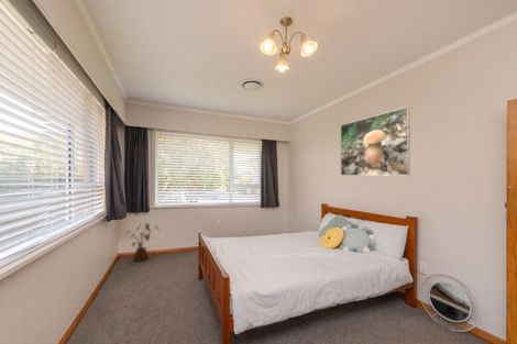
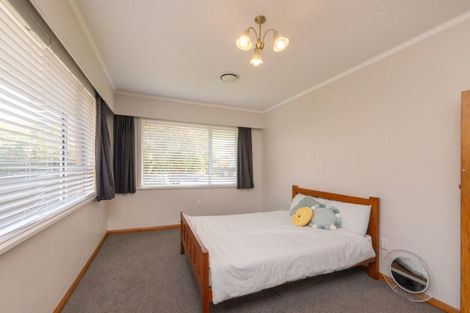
- house plant [125,222,160,263]
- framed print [340,106,411,177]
